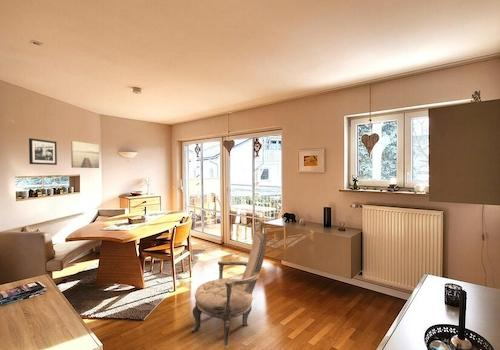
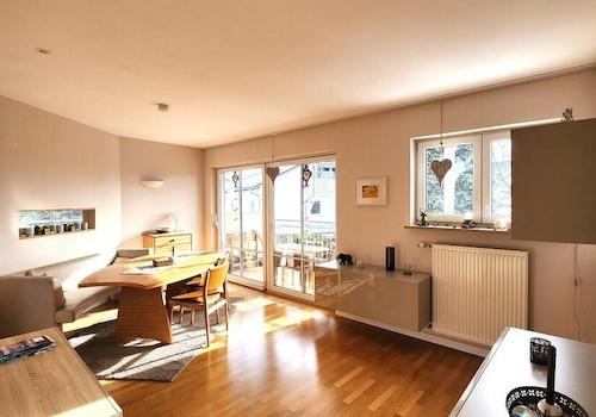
- picture frame [28,137,58,166]
- wall art [70,140,100,169]
- armchair [190,219,268,349]
